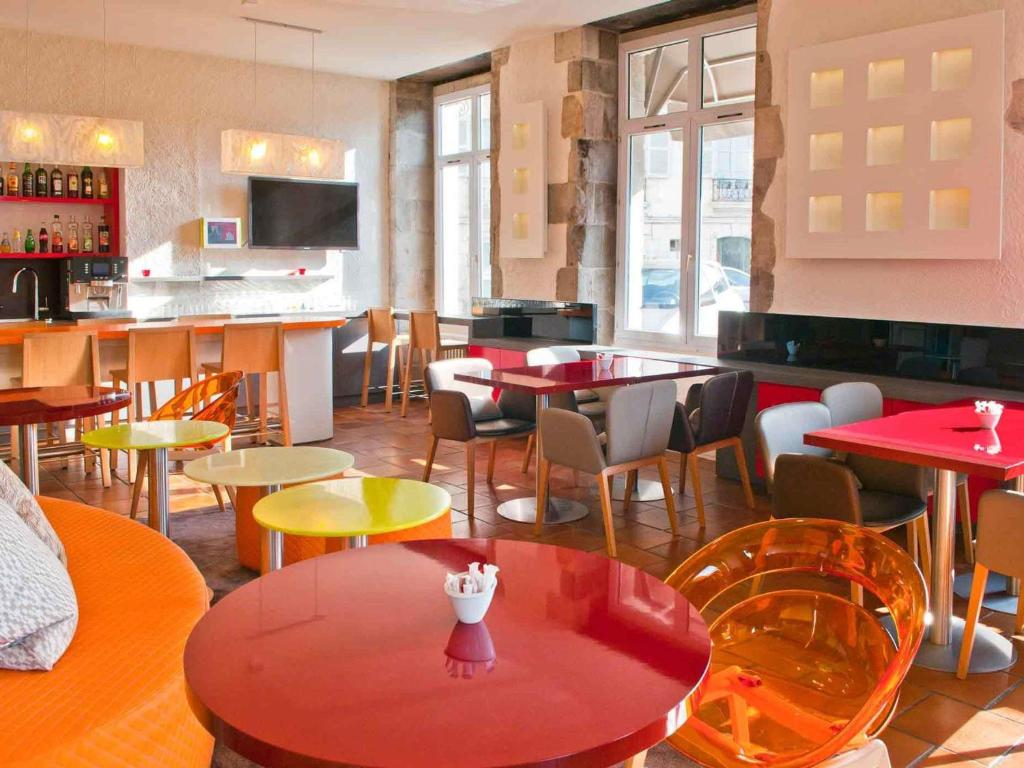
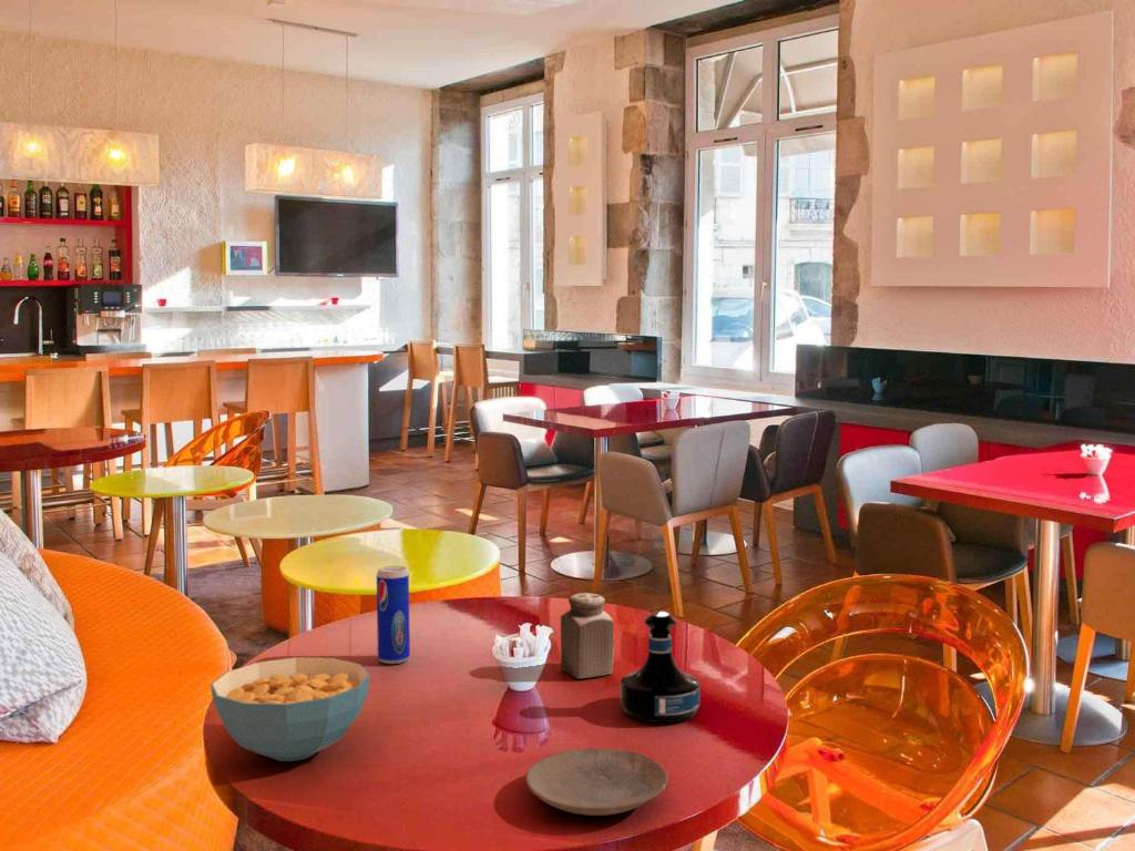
+ plate [525,747,669,817]
+ beverage can [376,565,411,665]
+ cereal bowl [209,656,371,762]
+ tequila bottle [620,611,702,724]
+ salt shaker [560,592,614,679]
